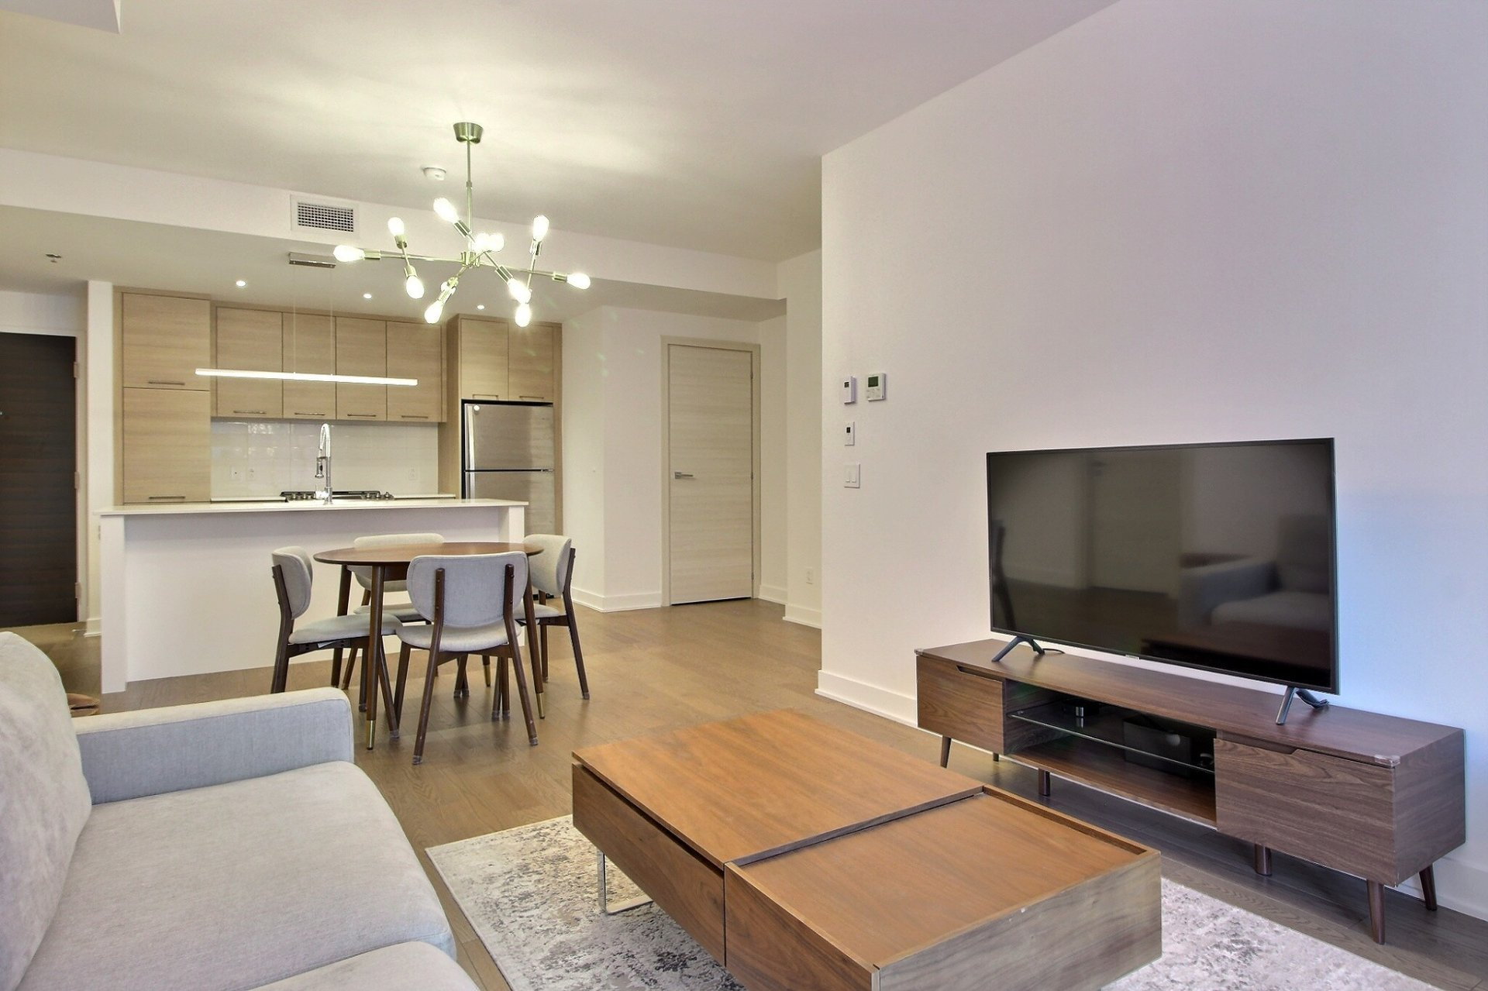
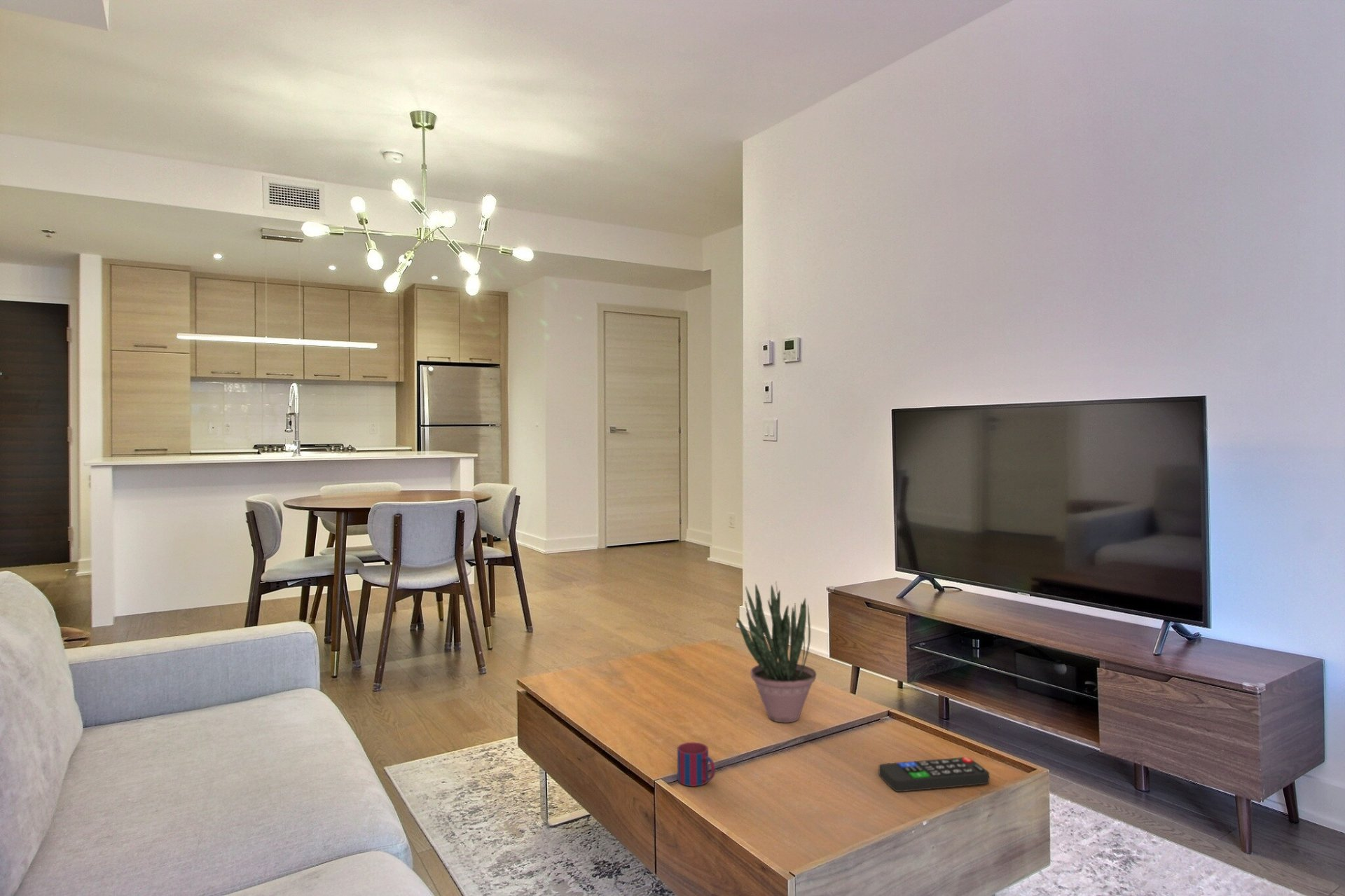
+ mug [677,742,716,787]
+ remote control [878,757,990,792]
+ potted plant [736,581,817,723]
